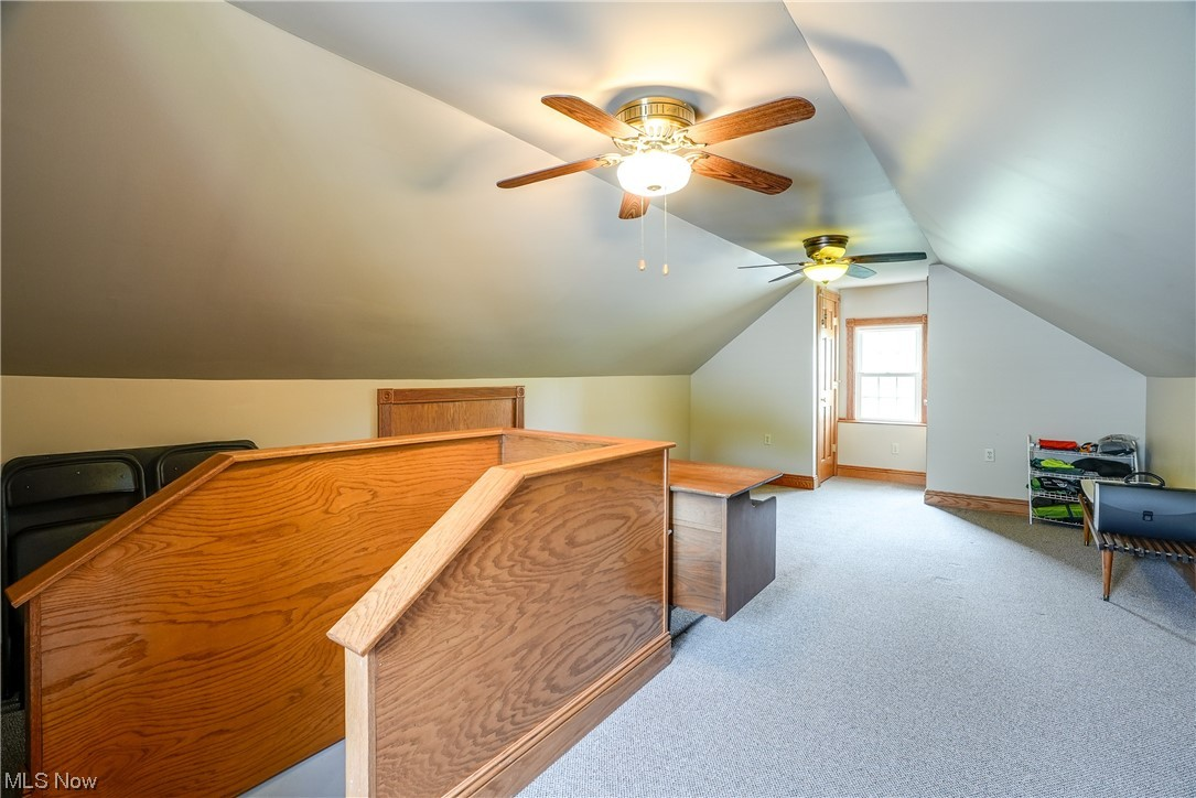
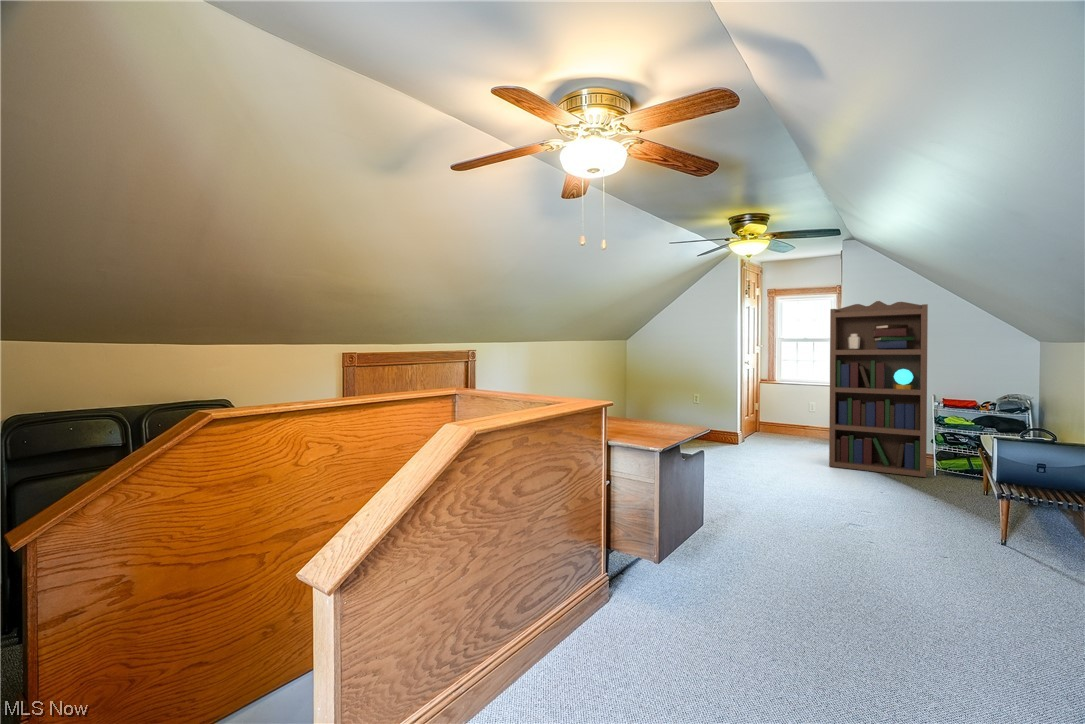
+ bookshelf [828,300,929,478]
